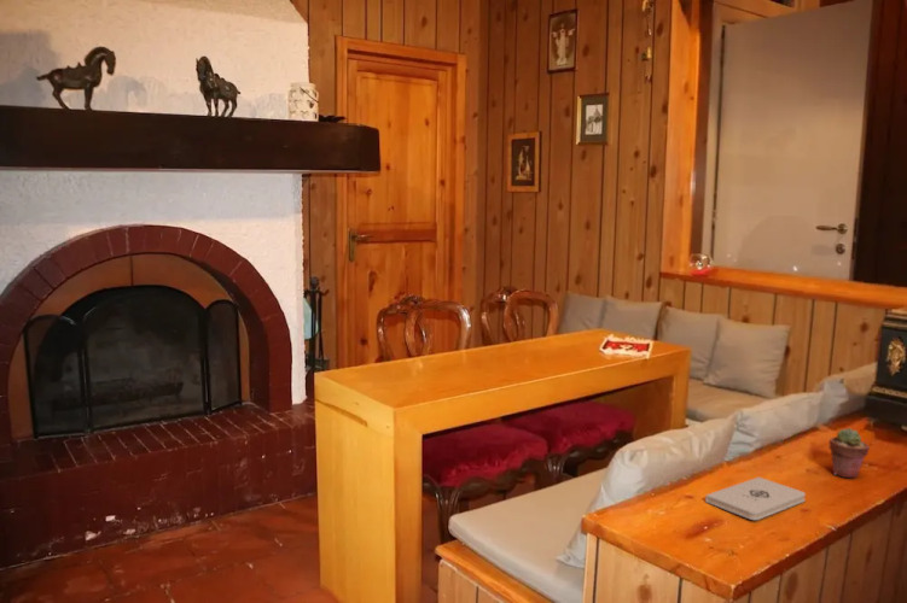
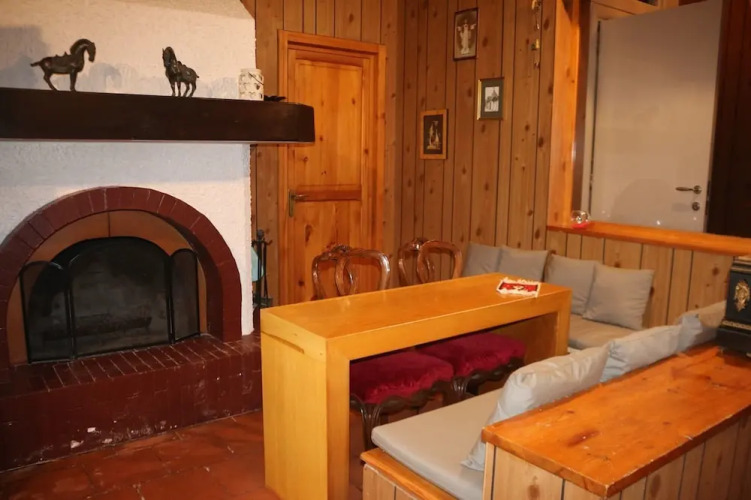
- potted succulent [827,427,871,479]
- notepad [704,476,807,521]
